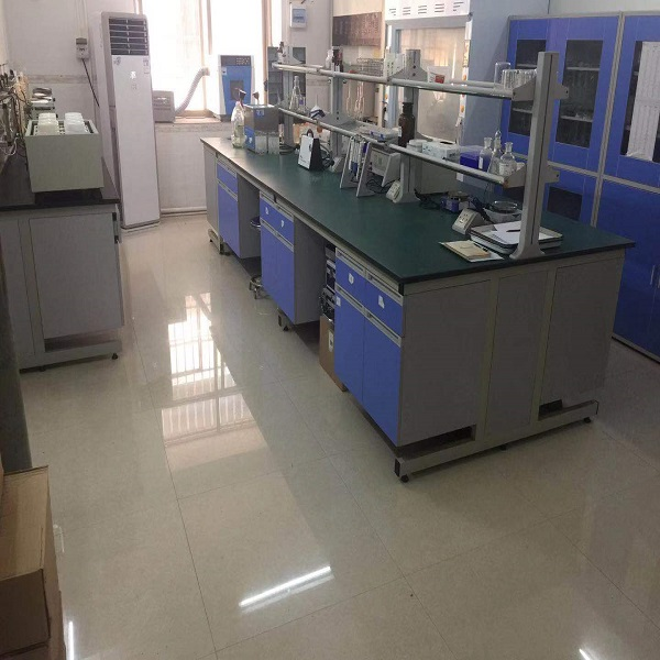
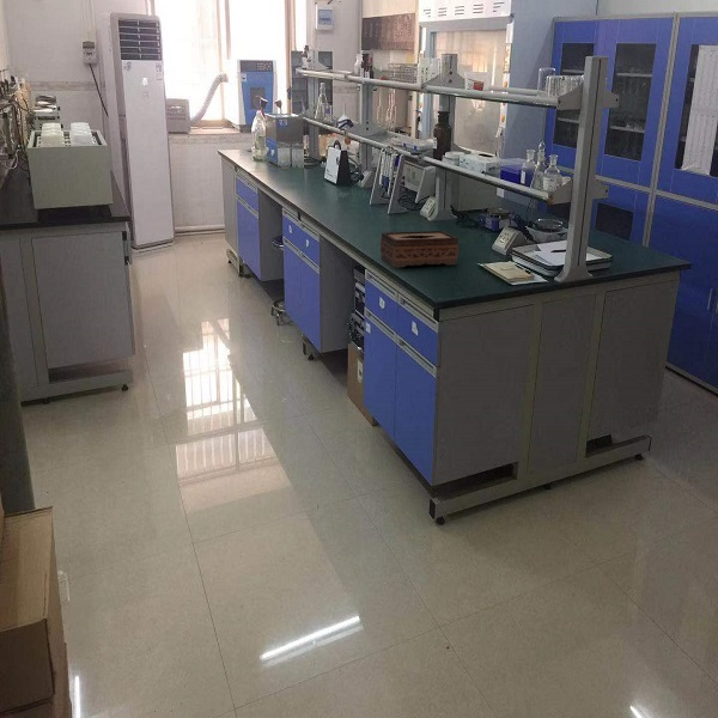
+ tissue box [379,230,460,268]
